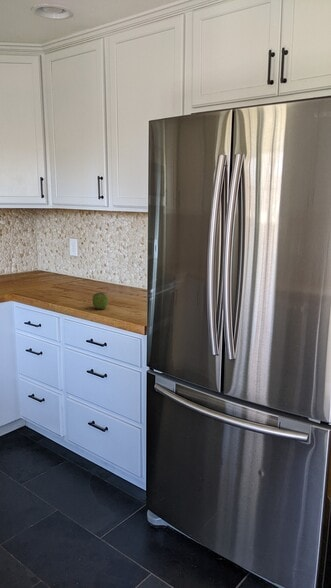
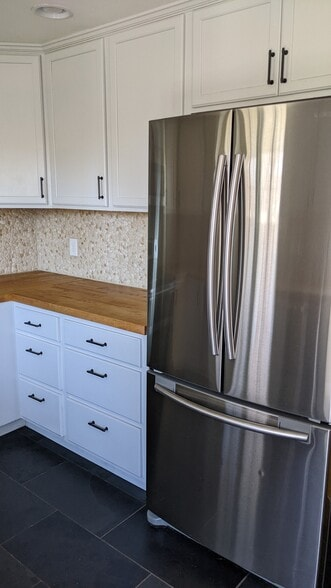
- apple [91,292,109,310]
